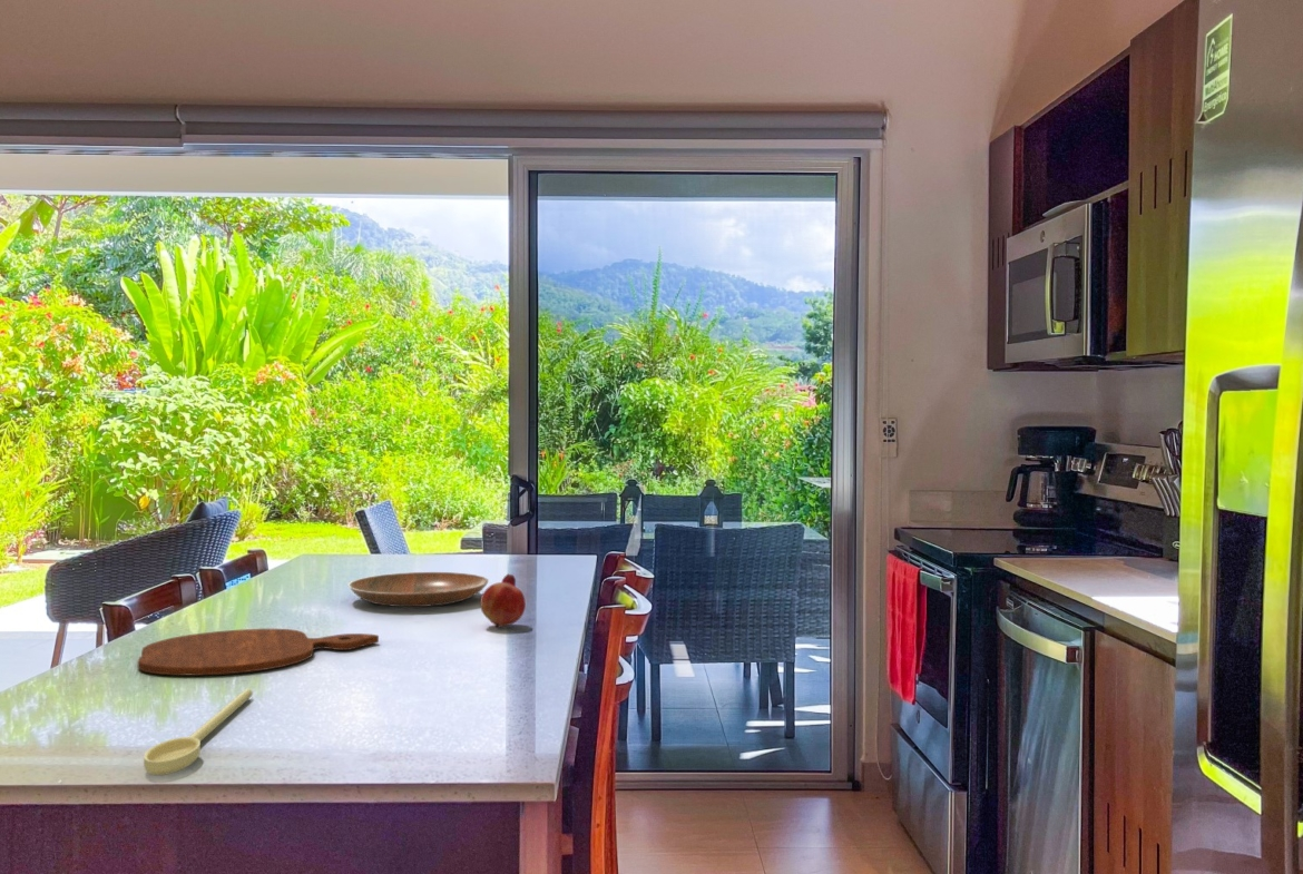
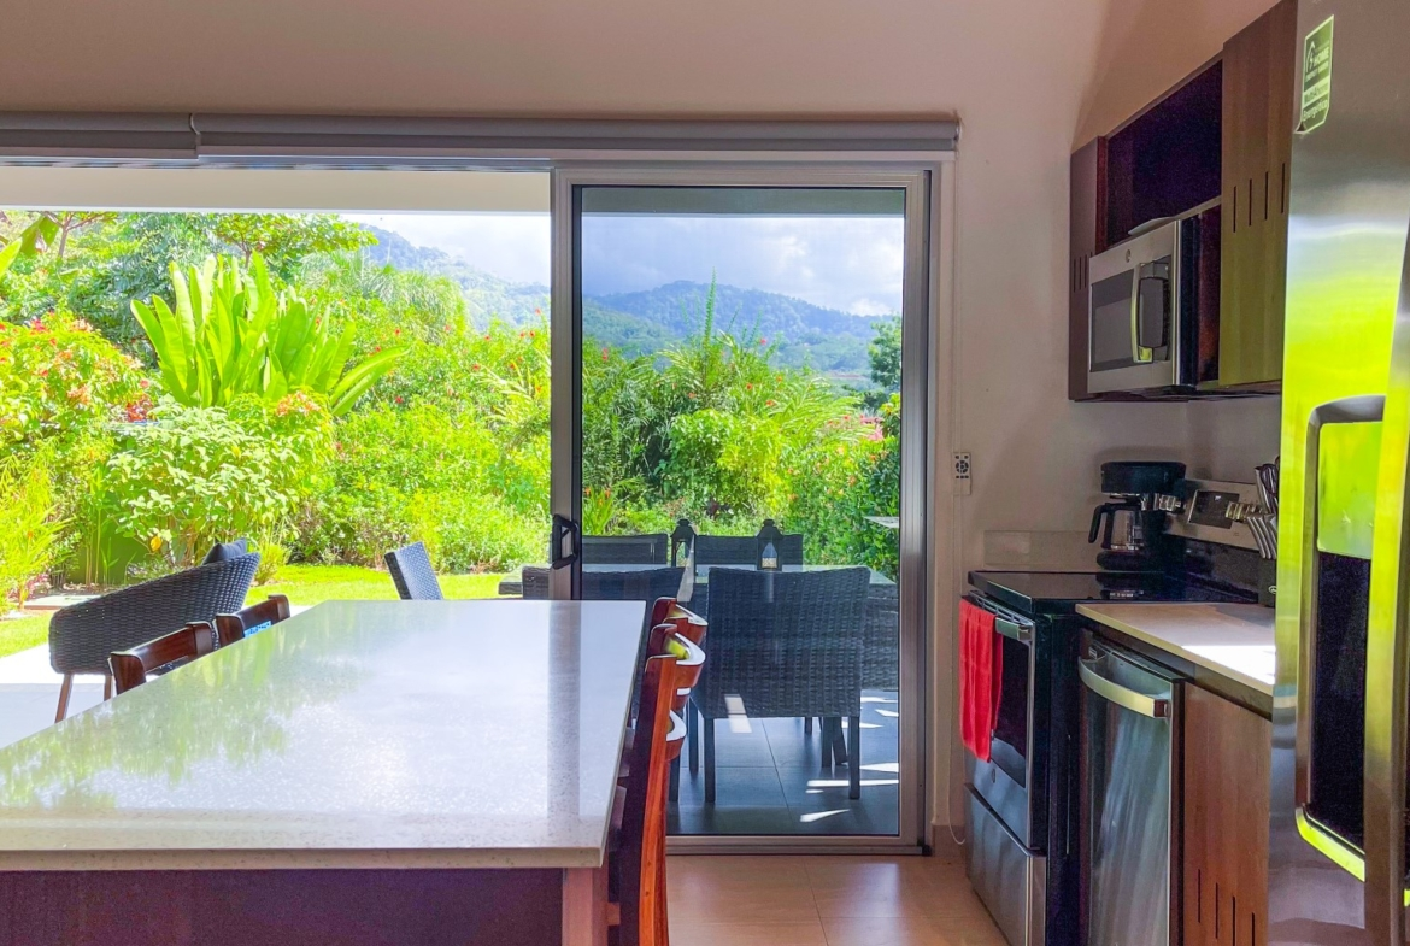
- cutting board [137,628,380,677]
- fruit [479,572,527,628]
- bowl [346,571,489,608]
- spoon [143,688,254,777]
